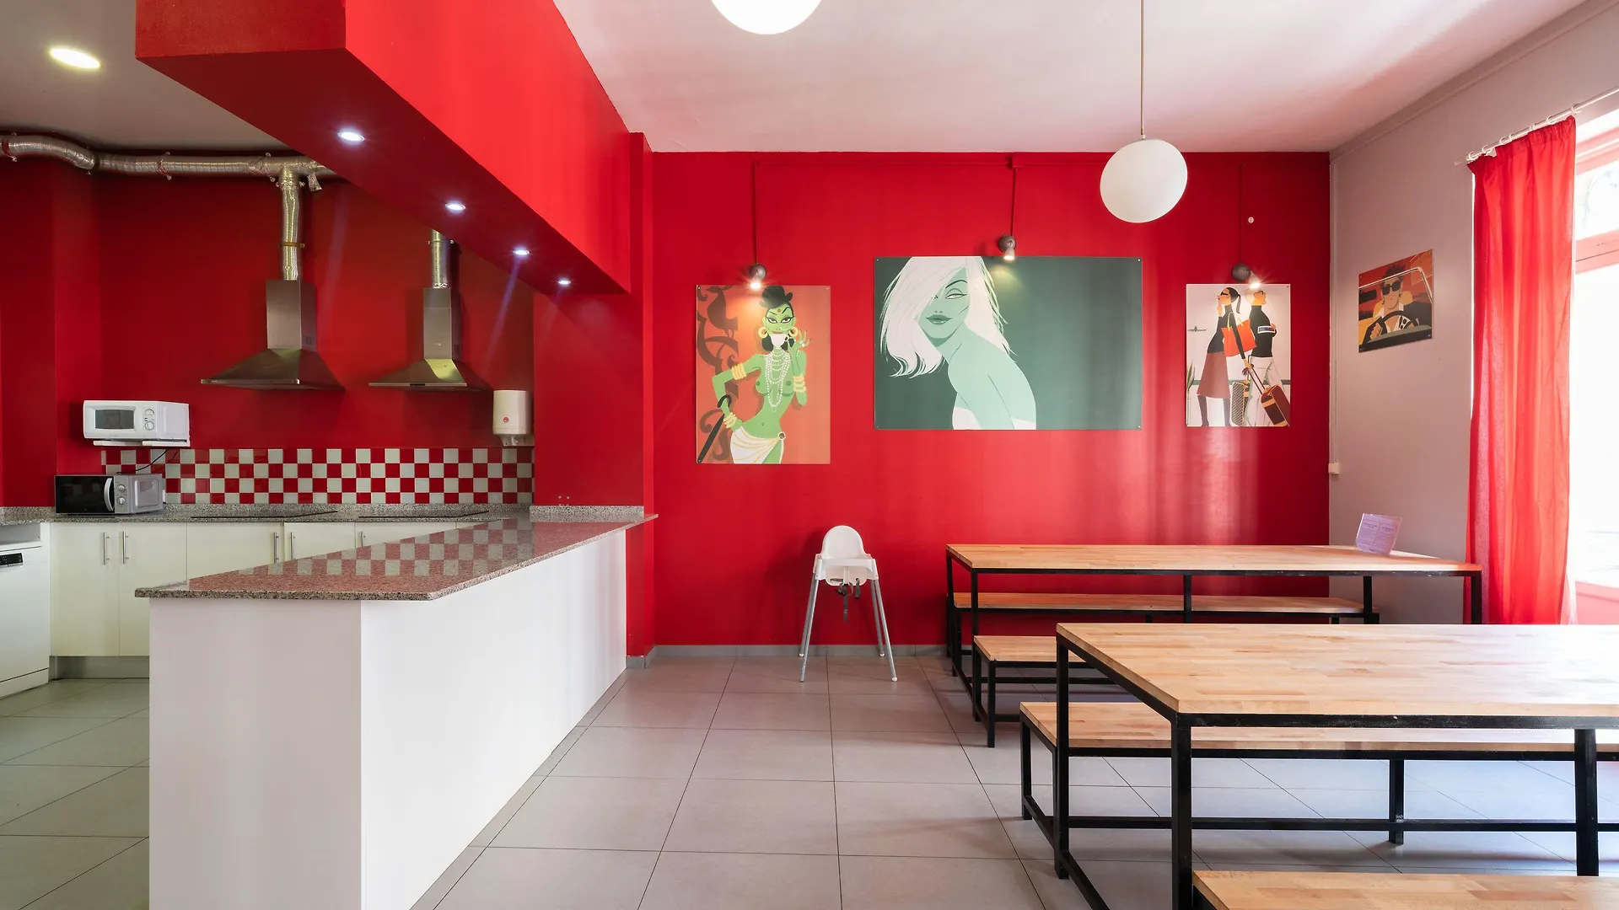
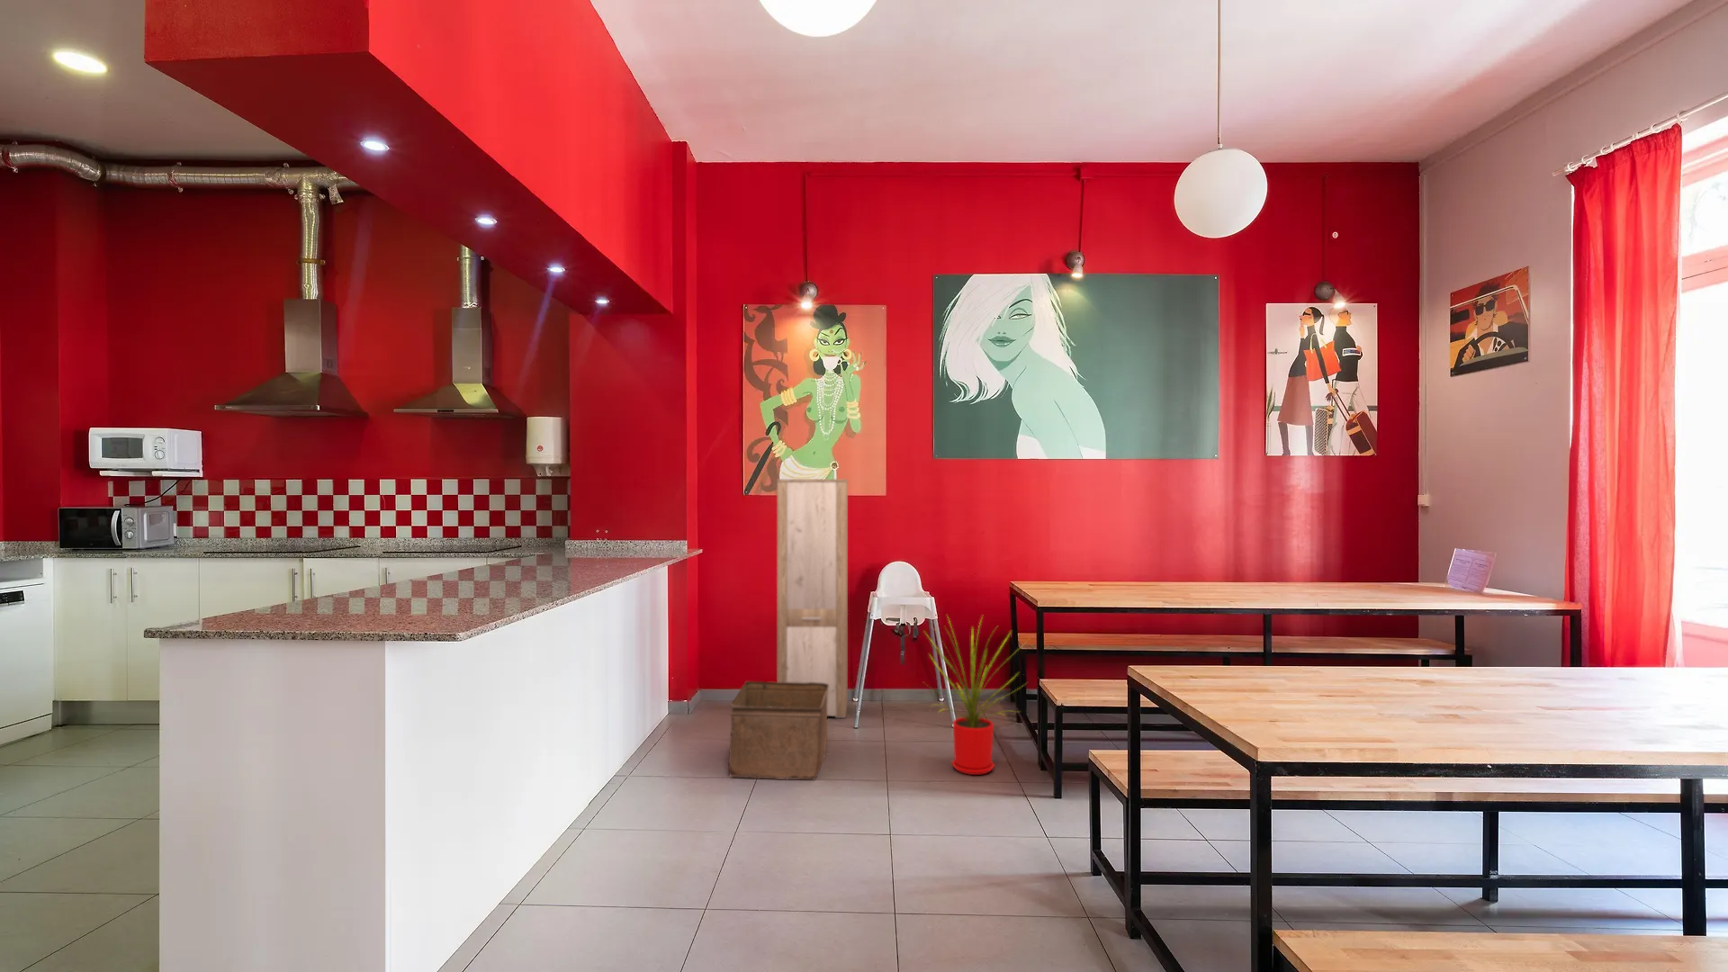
+ house plant [922,614,1030,776]
+ storage bin [728,680,828,780]
+ cabinet [776,478,849,719]
